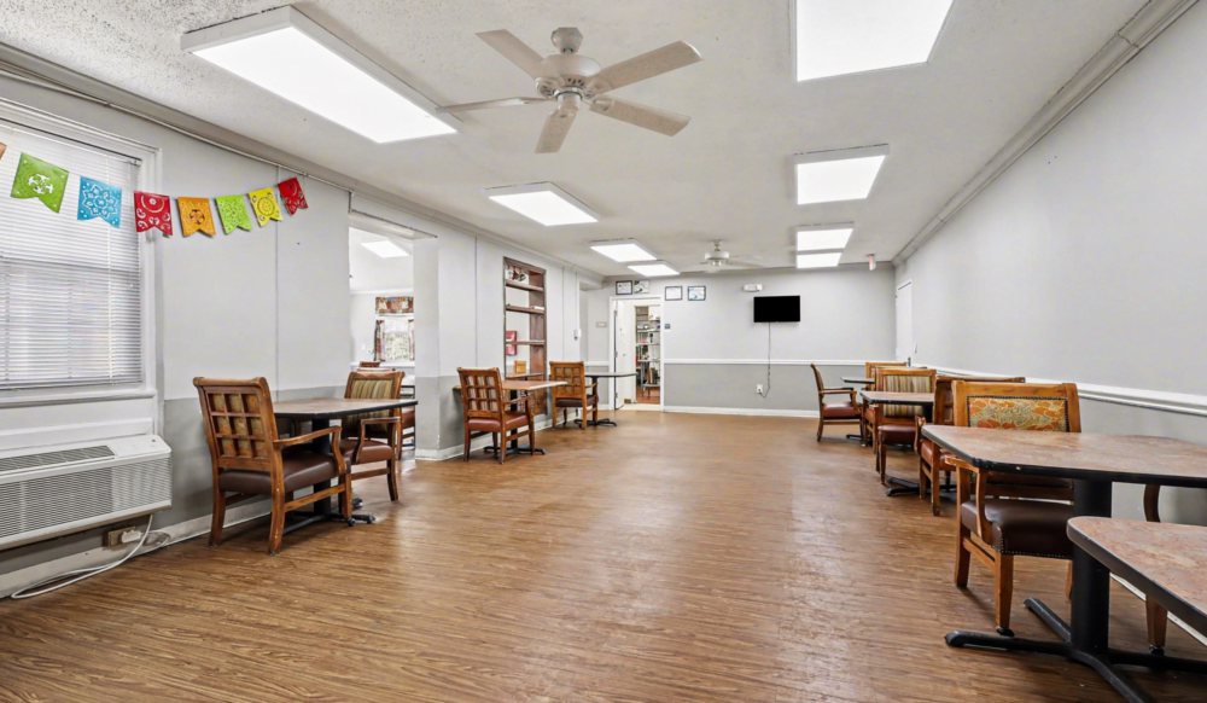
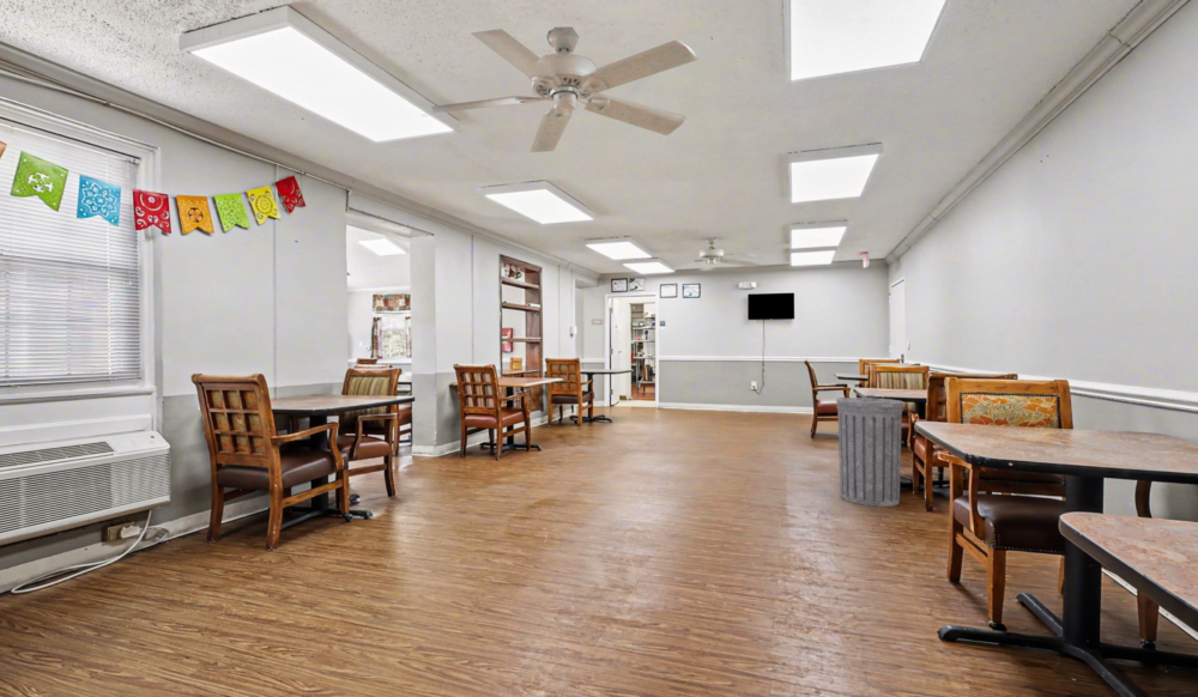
+ trash can [835,394,904,508]
